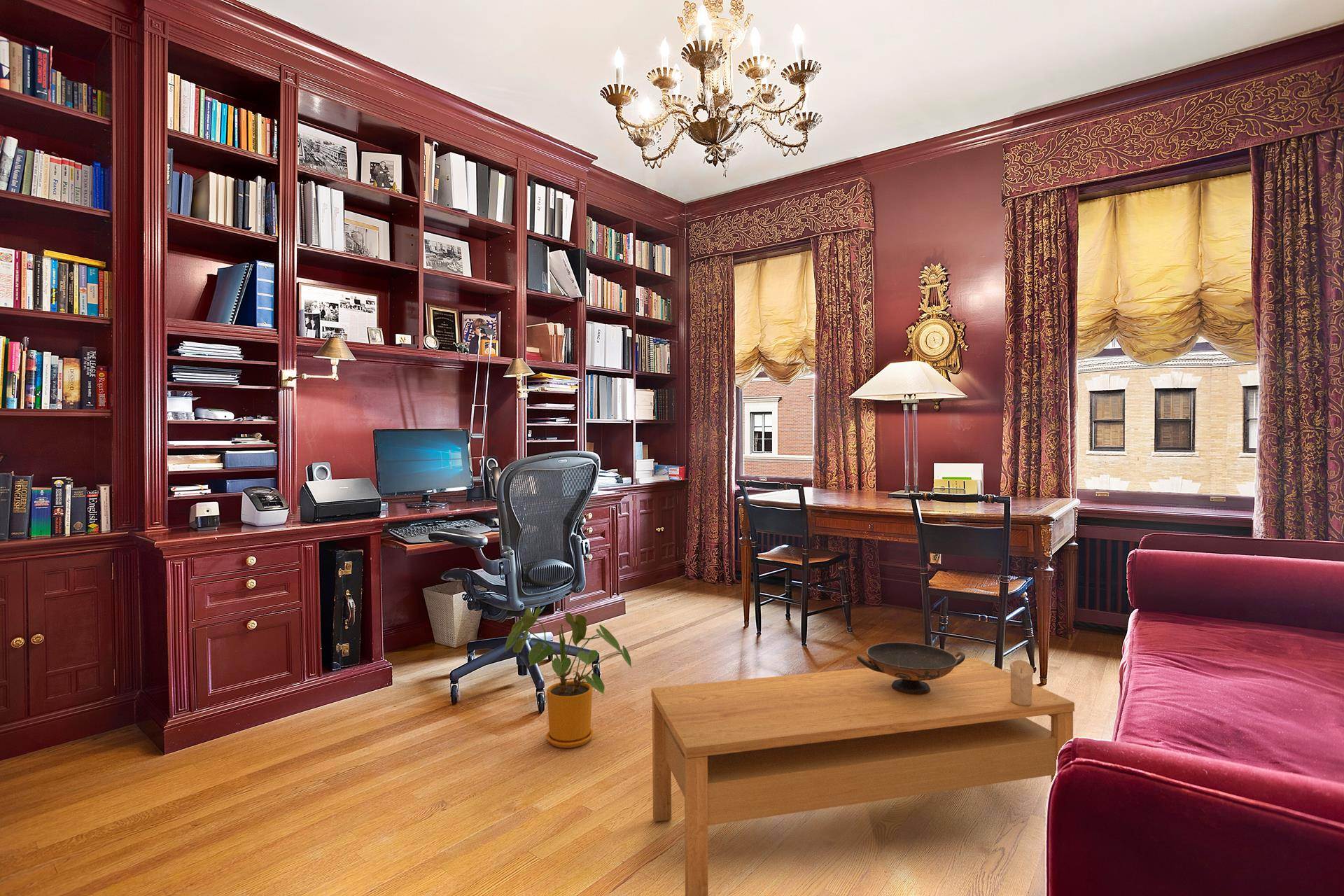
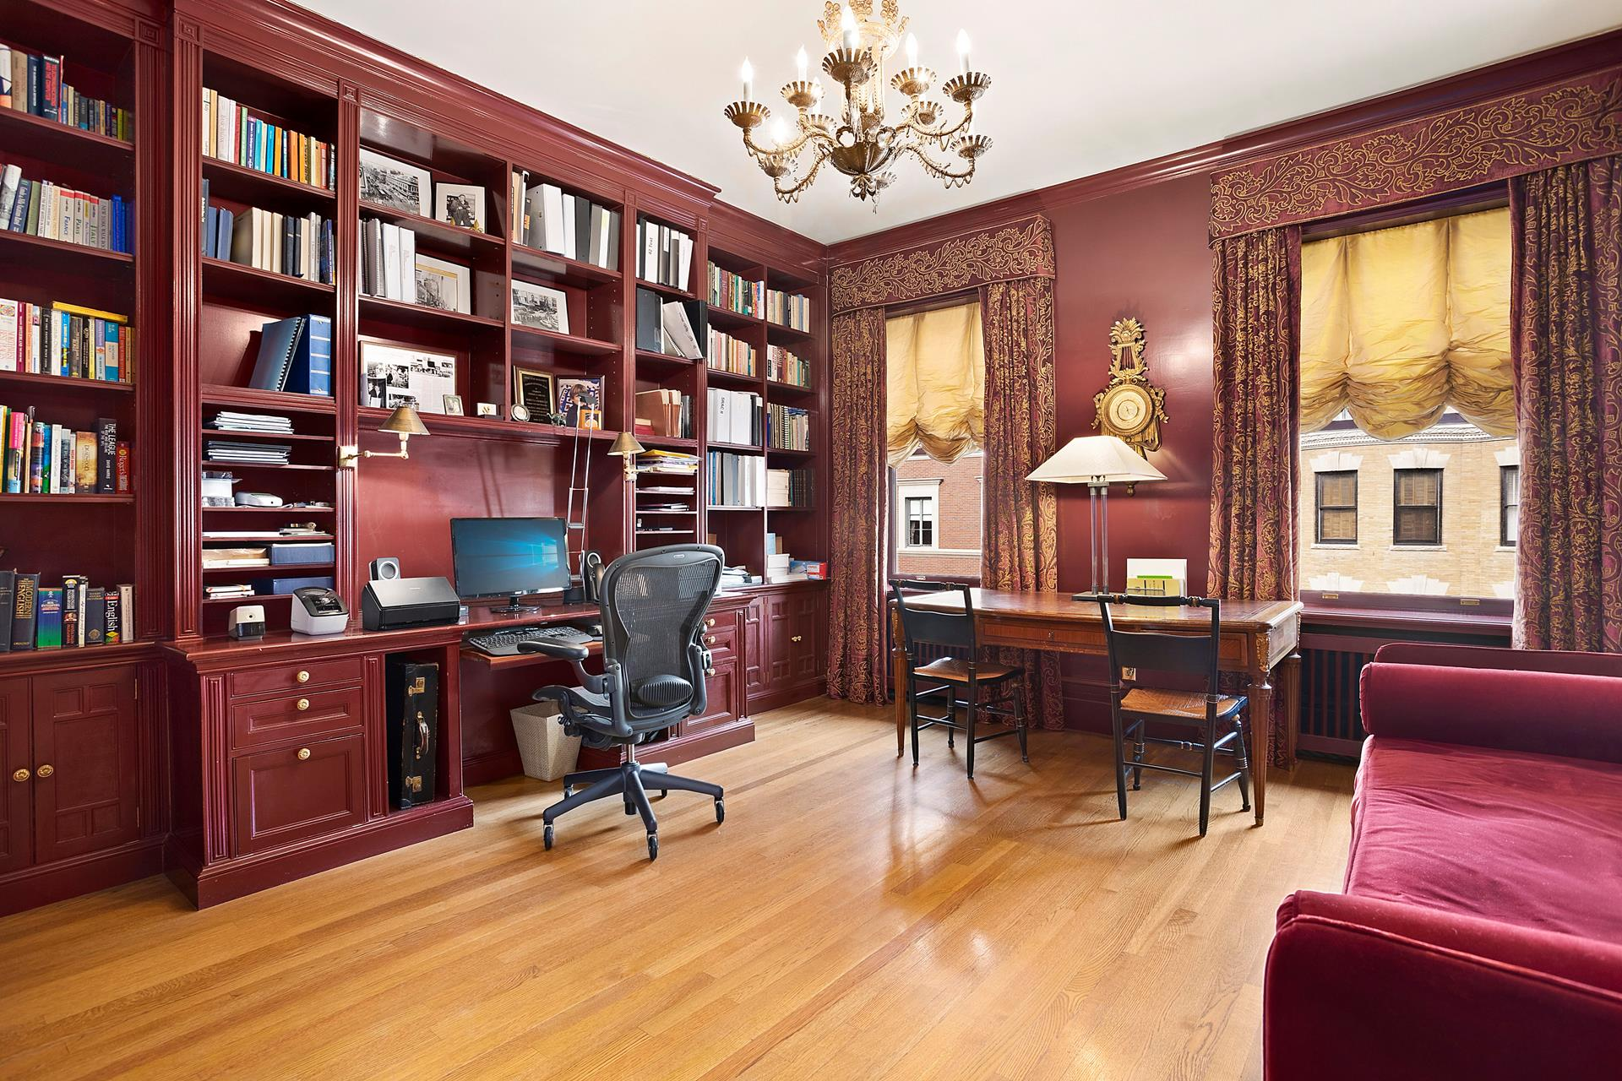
- candle [1009,659,1034,706]
- coffee table [650,657,1075,896]
- house plant [505,608,633,748]
- decorative bowl [856,642,966,695]
